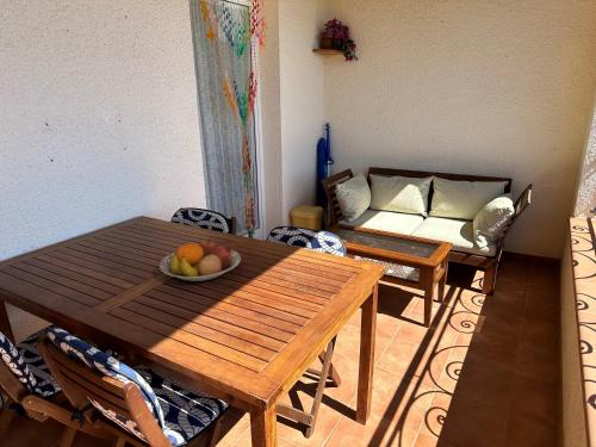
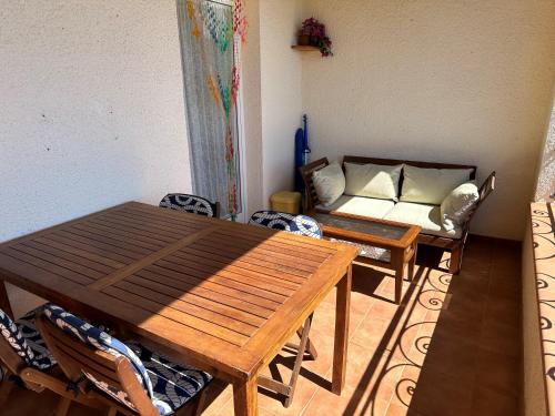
- fruit bowl [159,237,242,283]
